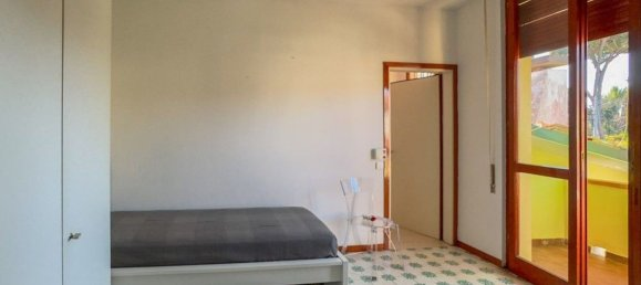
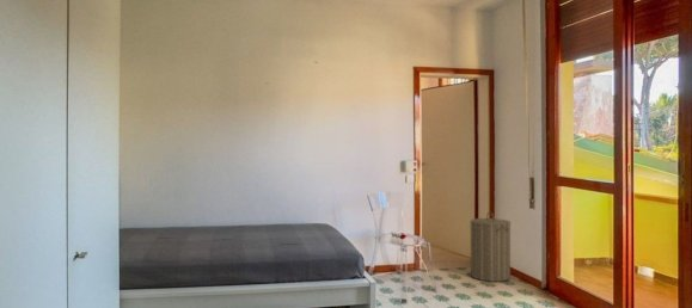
+ laundry hamper [470,211,512,283]
